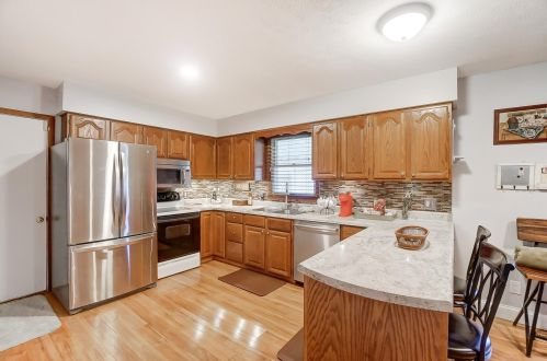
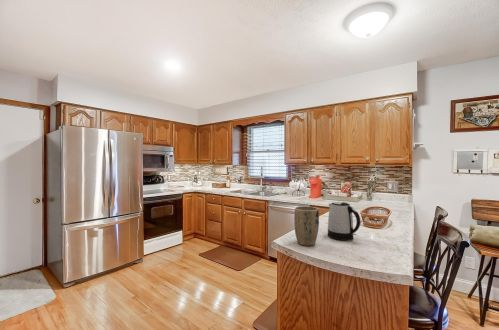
+ kettle [327,201,361,242]
+ plant pot [293,205,320,247]
